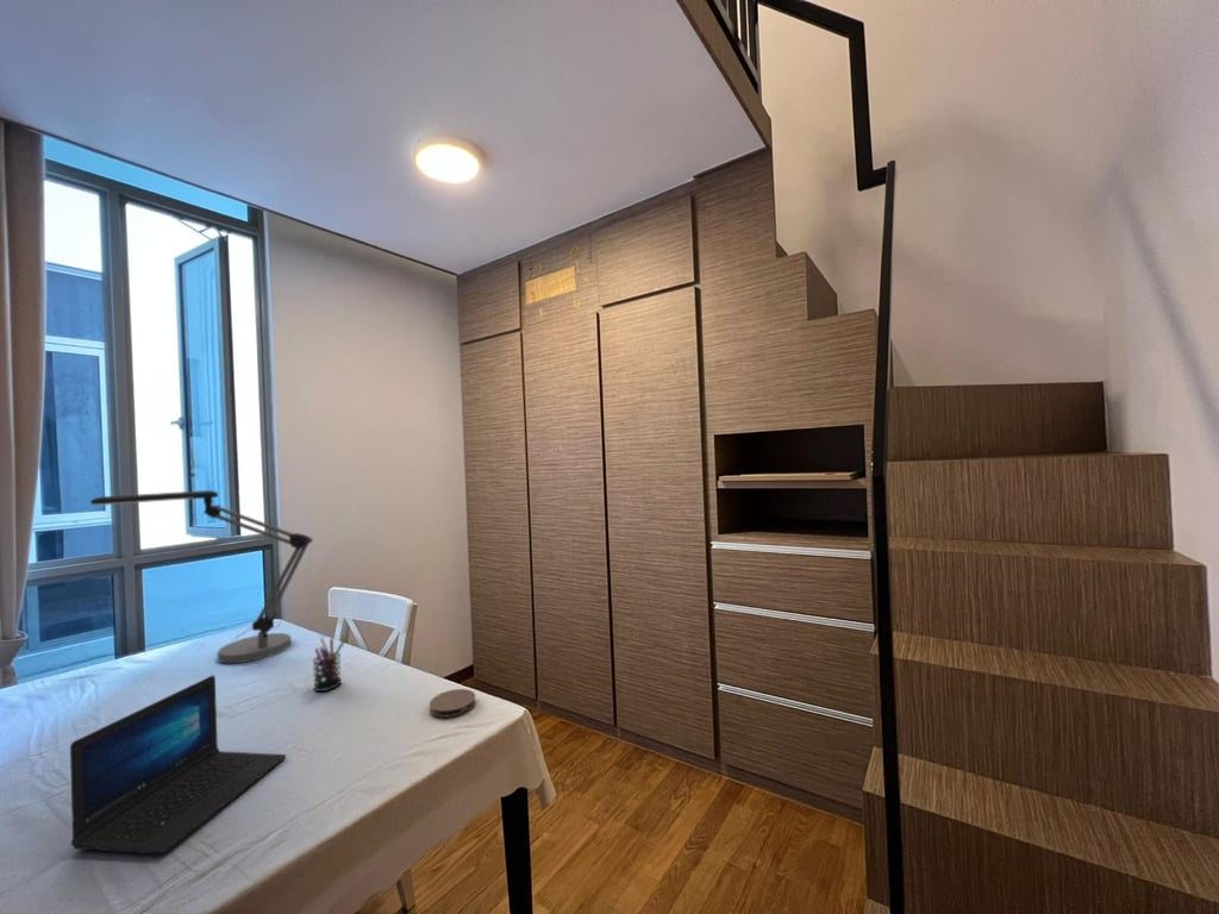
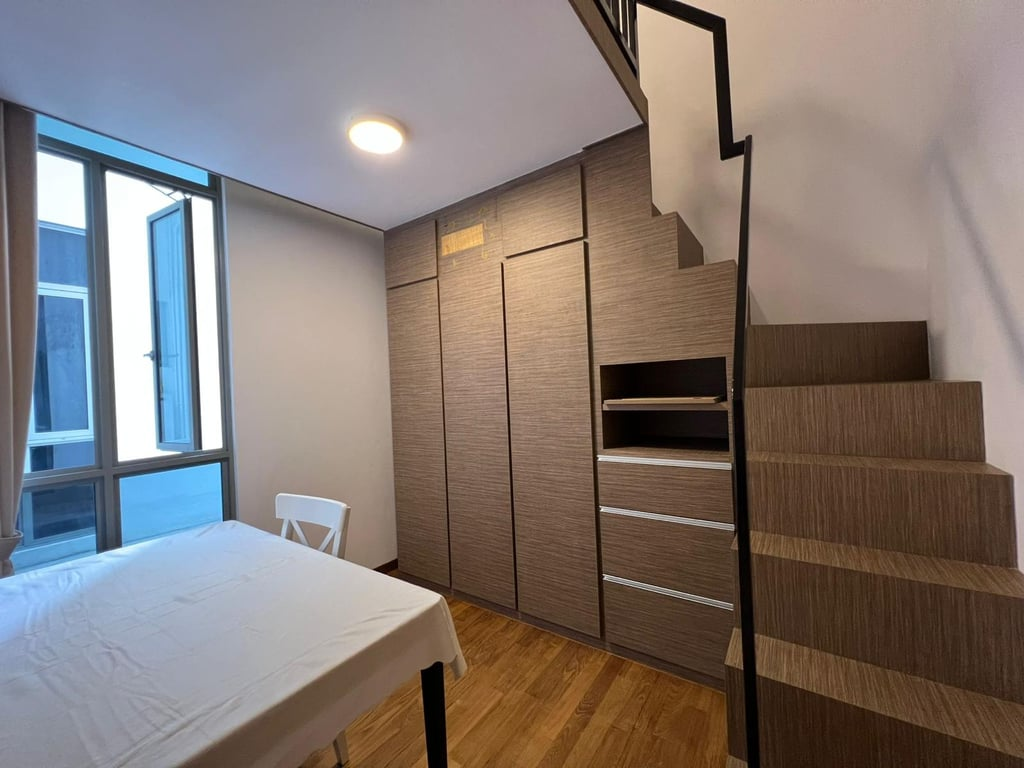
- desk lamp [89,489,313,664]
- pen holder [312,637,346,693]
- coaster [429,688,477,719]
- laptop [69,675,287,854]
